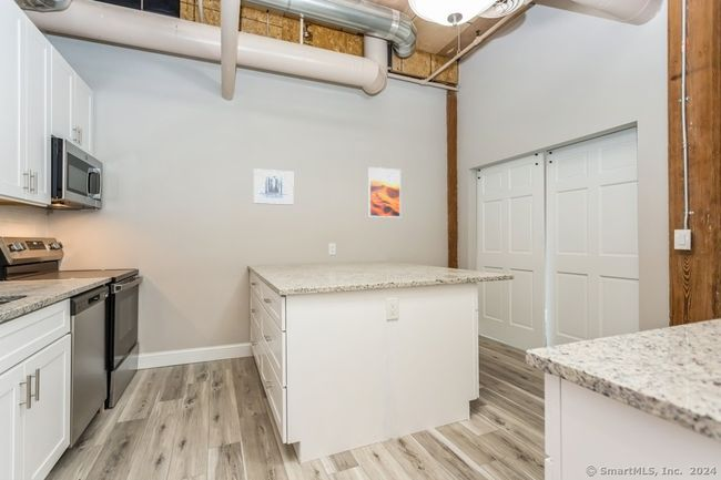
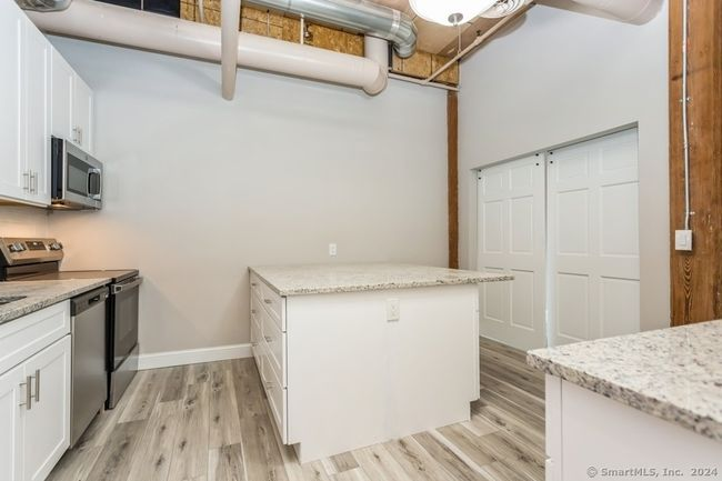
- wall art [252,167,295,206]
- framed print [367,166,402,218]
